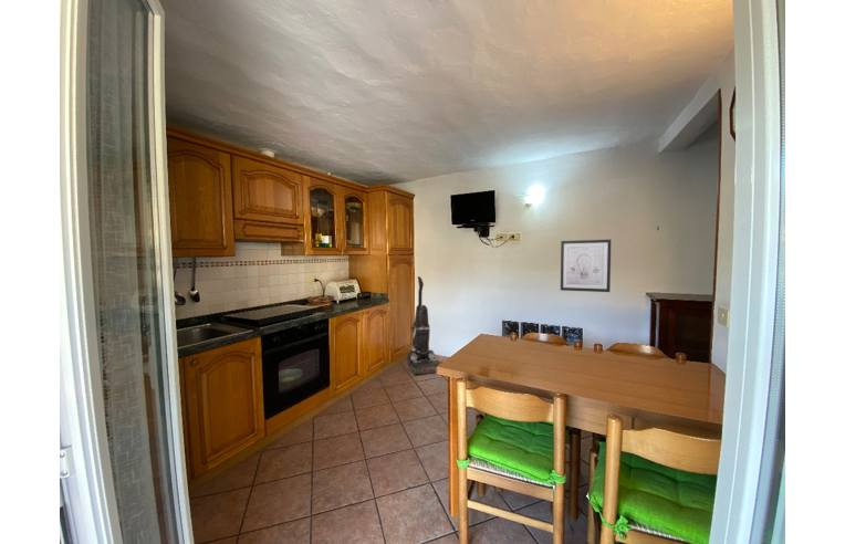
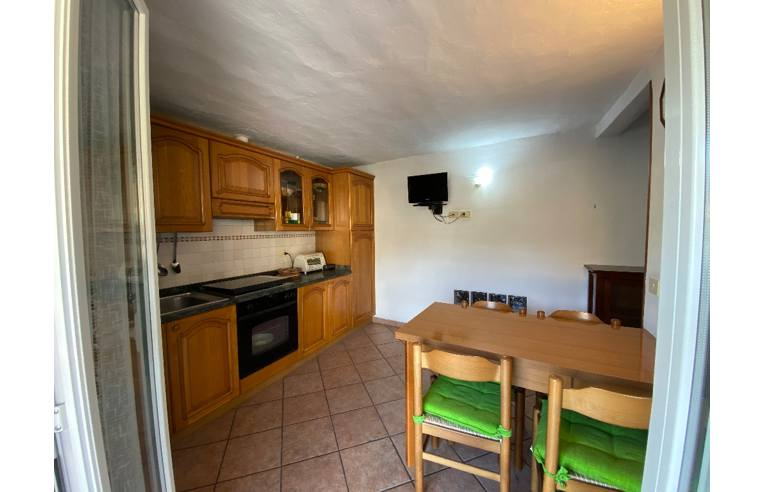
- vacuum cleaner [406,275,440,376]
- wall art [560,239,612,293]
